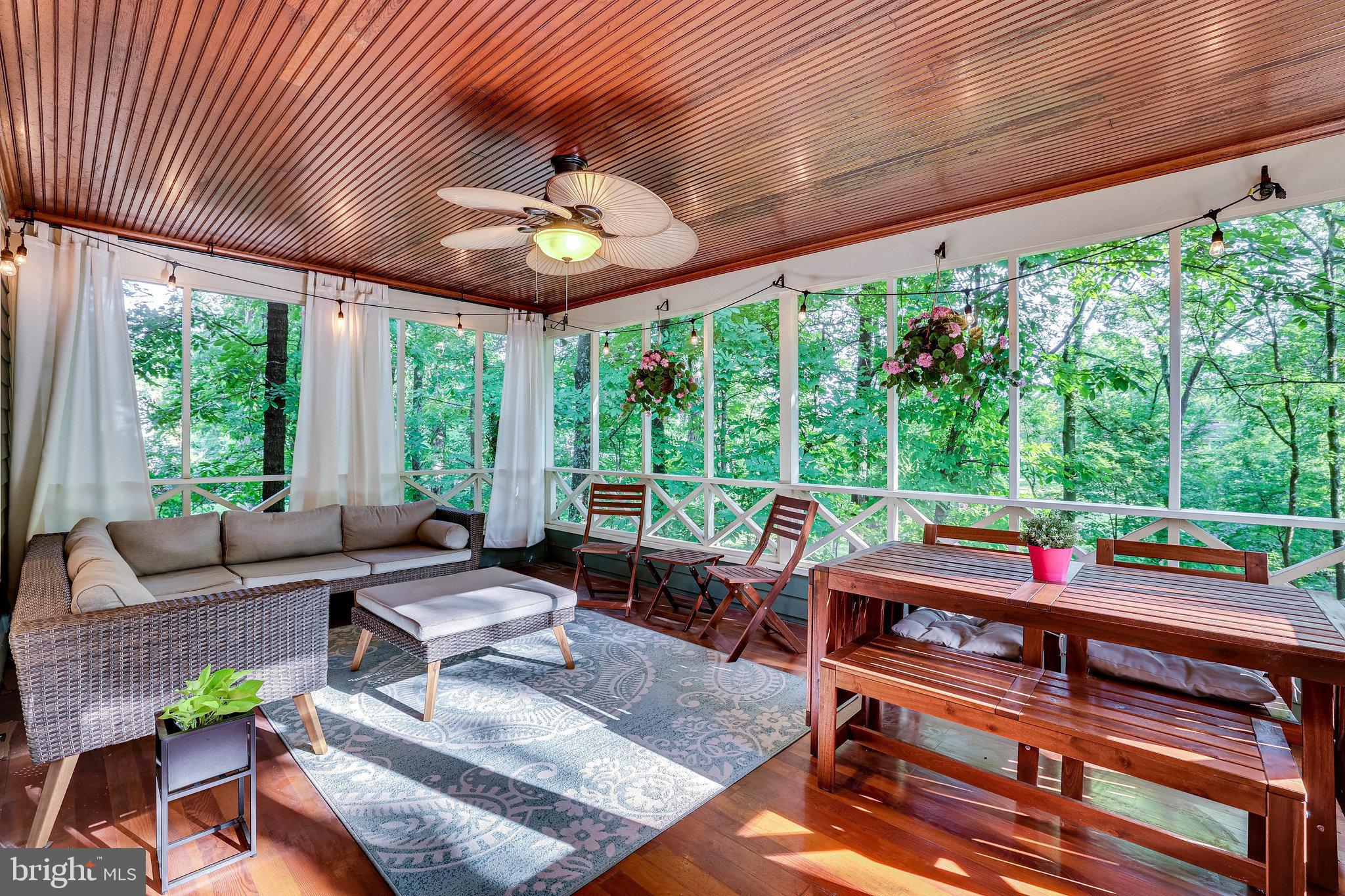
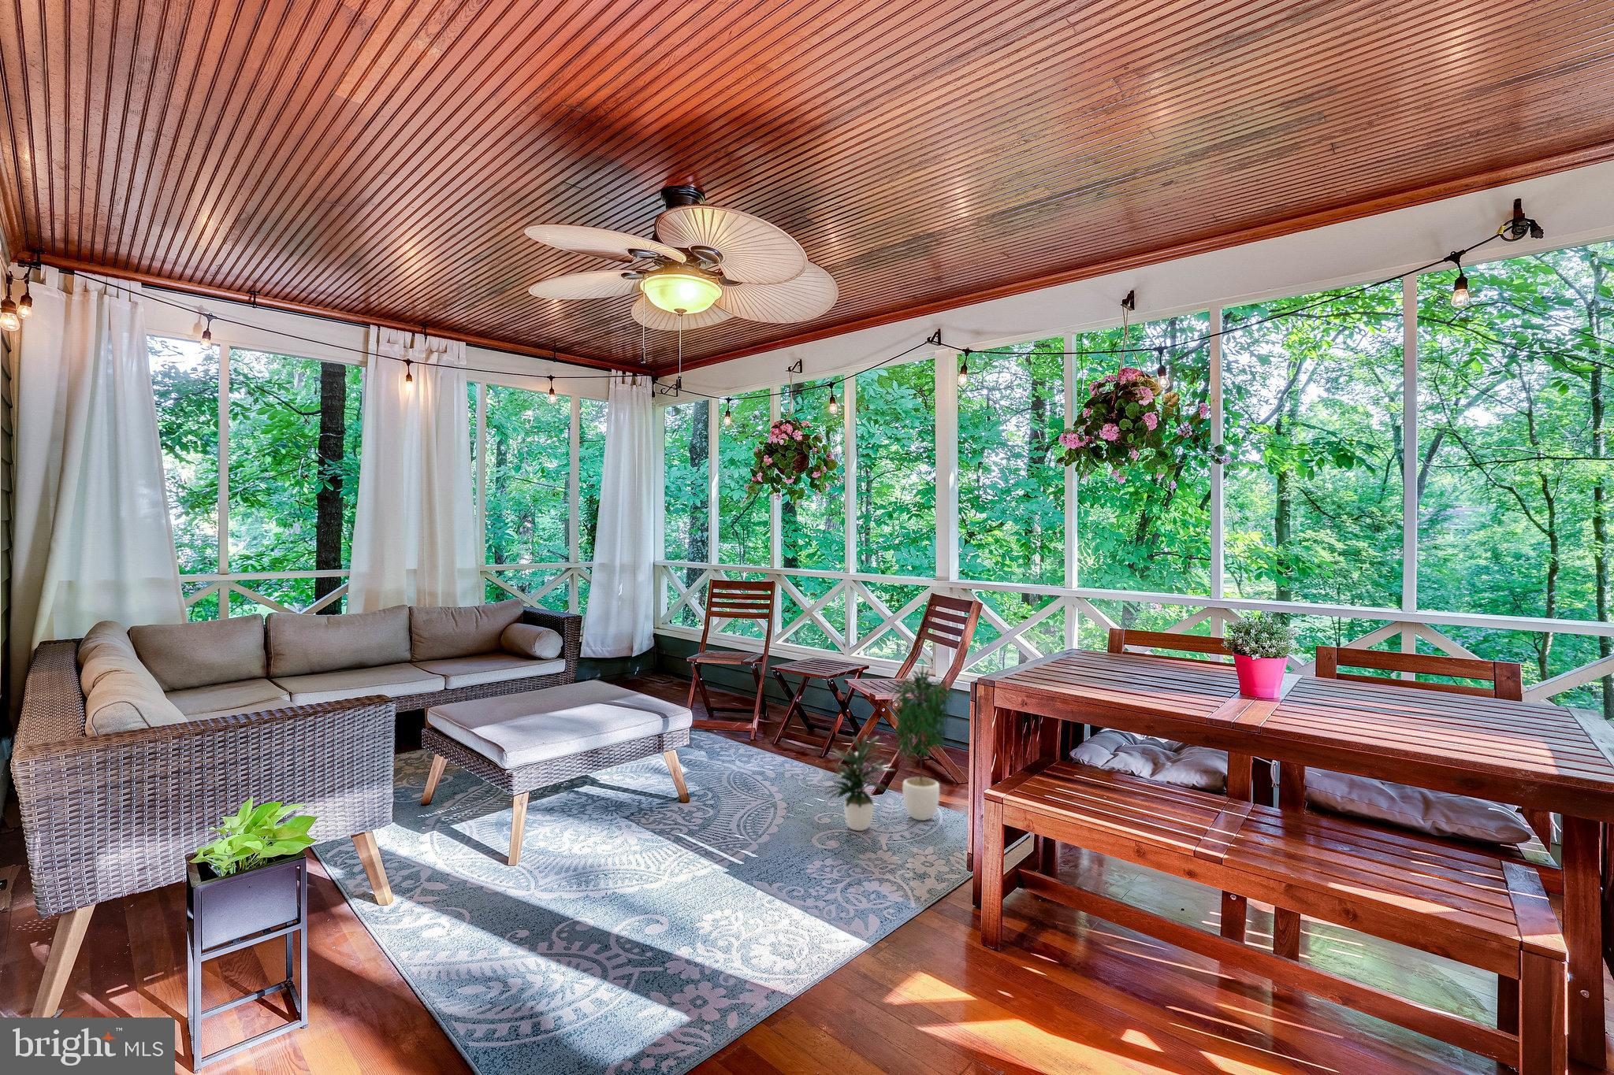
+ potted plant [823,662,956,831]
